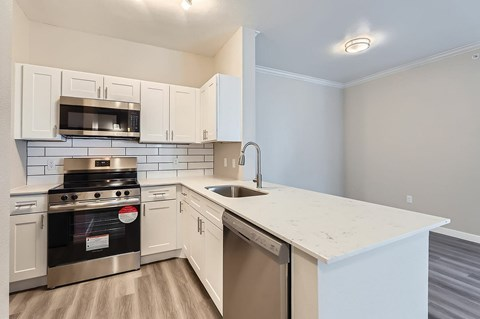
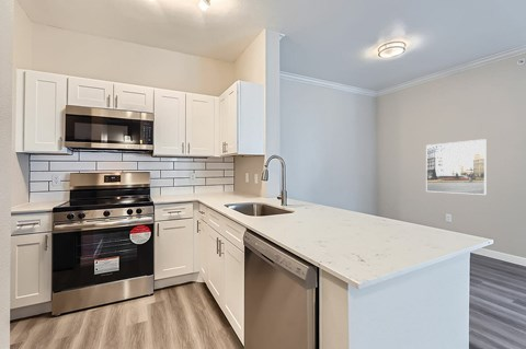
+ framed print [425,138,487,196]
